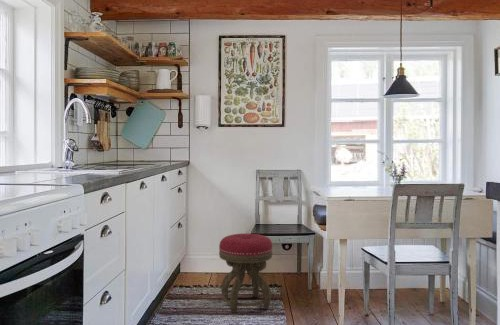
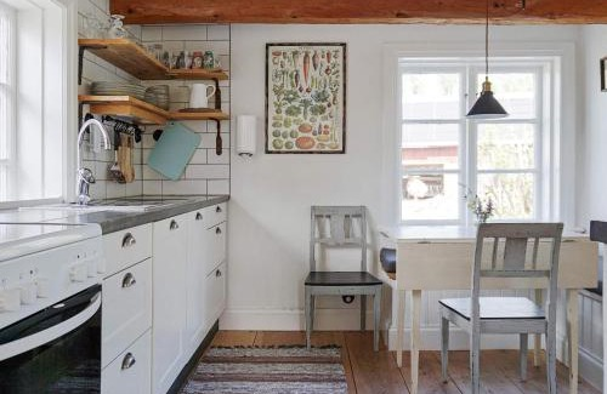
- stool [218,233,274,314]
